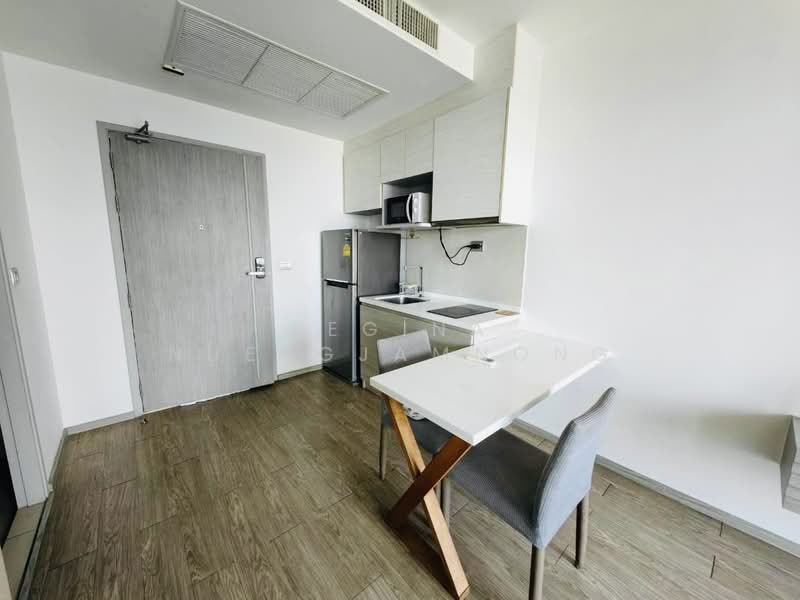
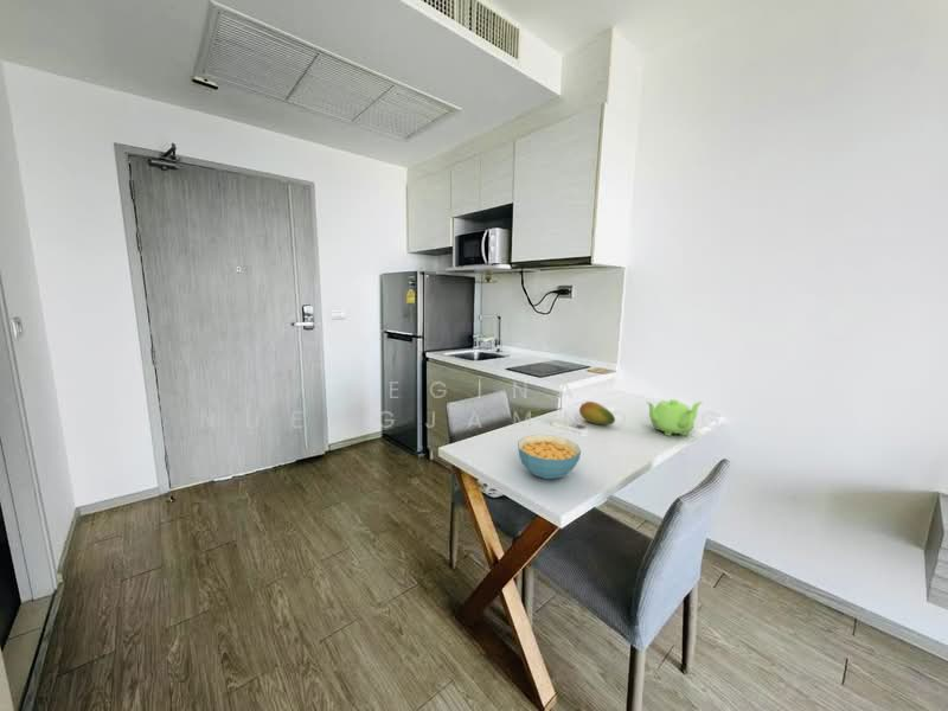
+ fruit [578,401,616,425]
+ teapot [646,398,704,437]
+ cereal bowl [517,434,582,480]
